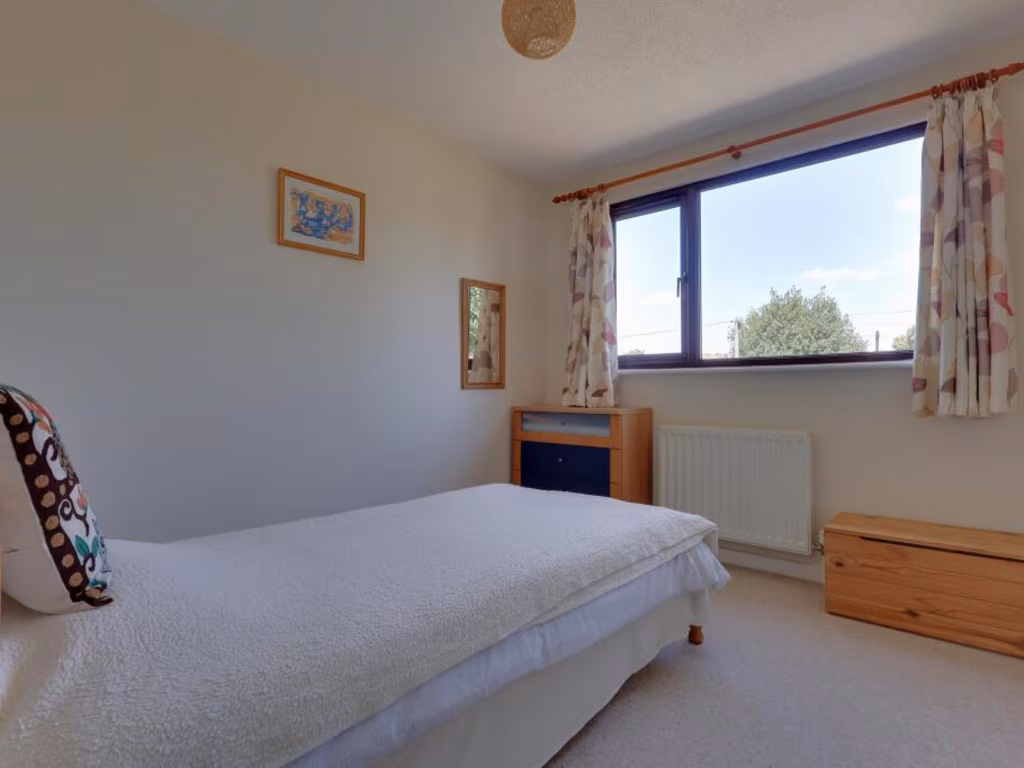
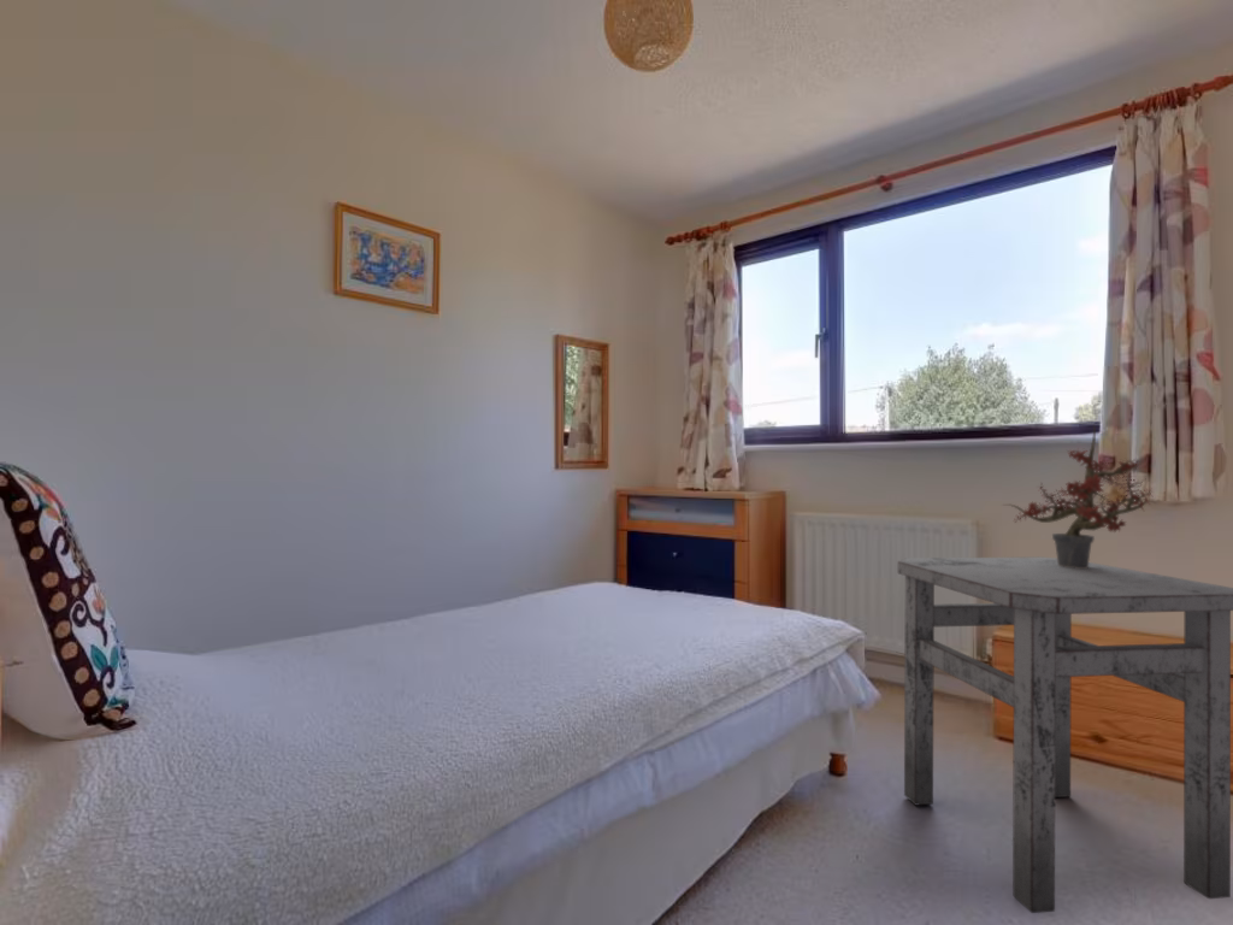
+ potted plant [1001,424,1156,568]
+ side table [897,555,1233,914]
